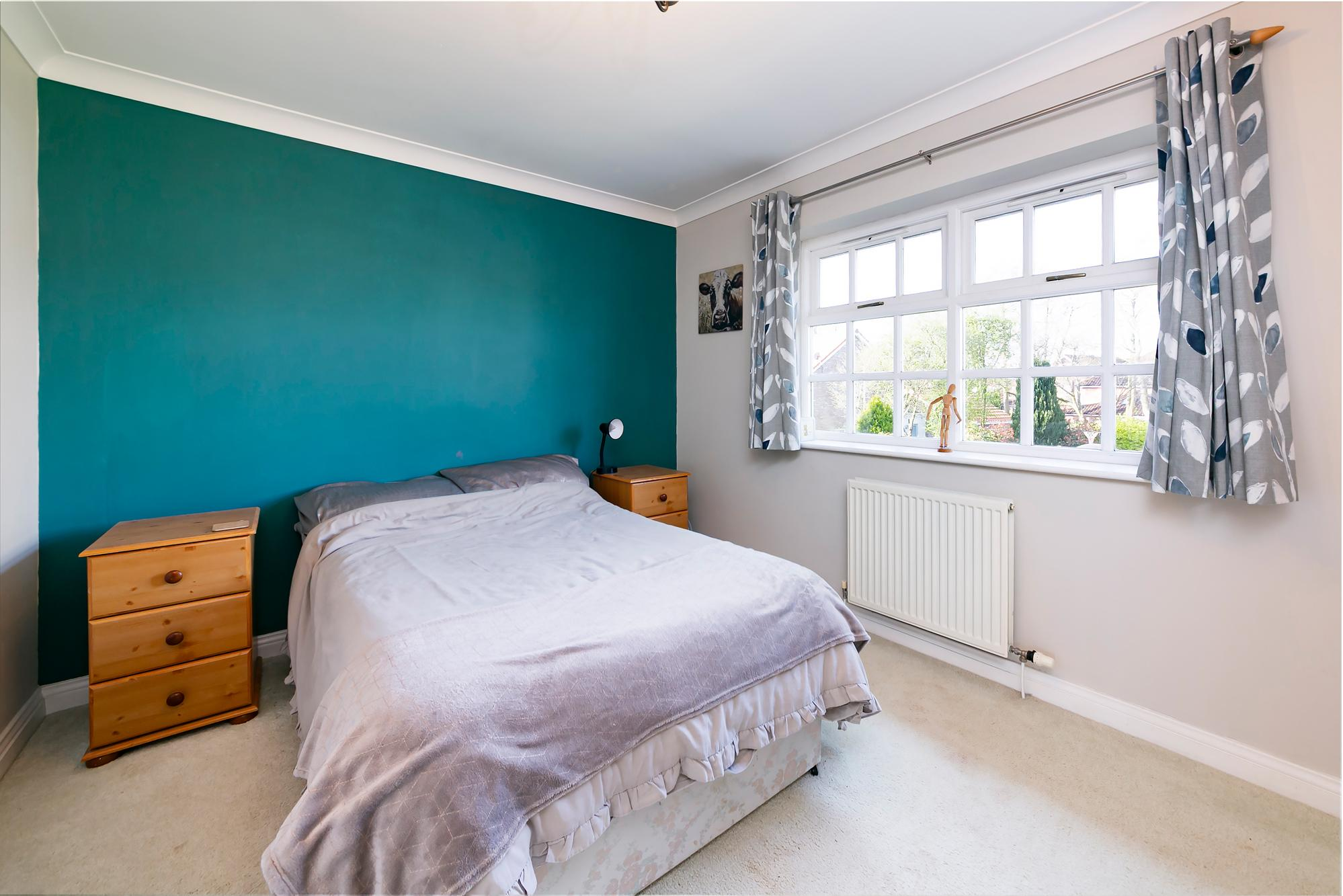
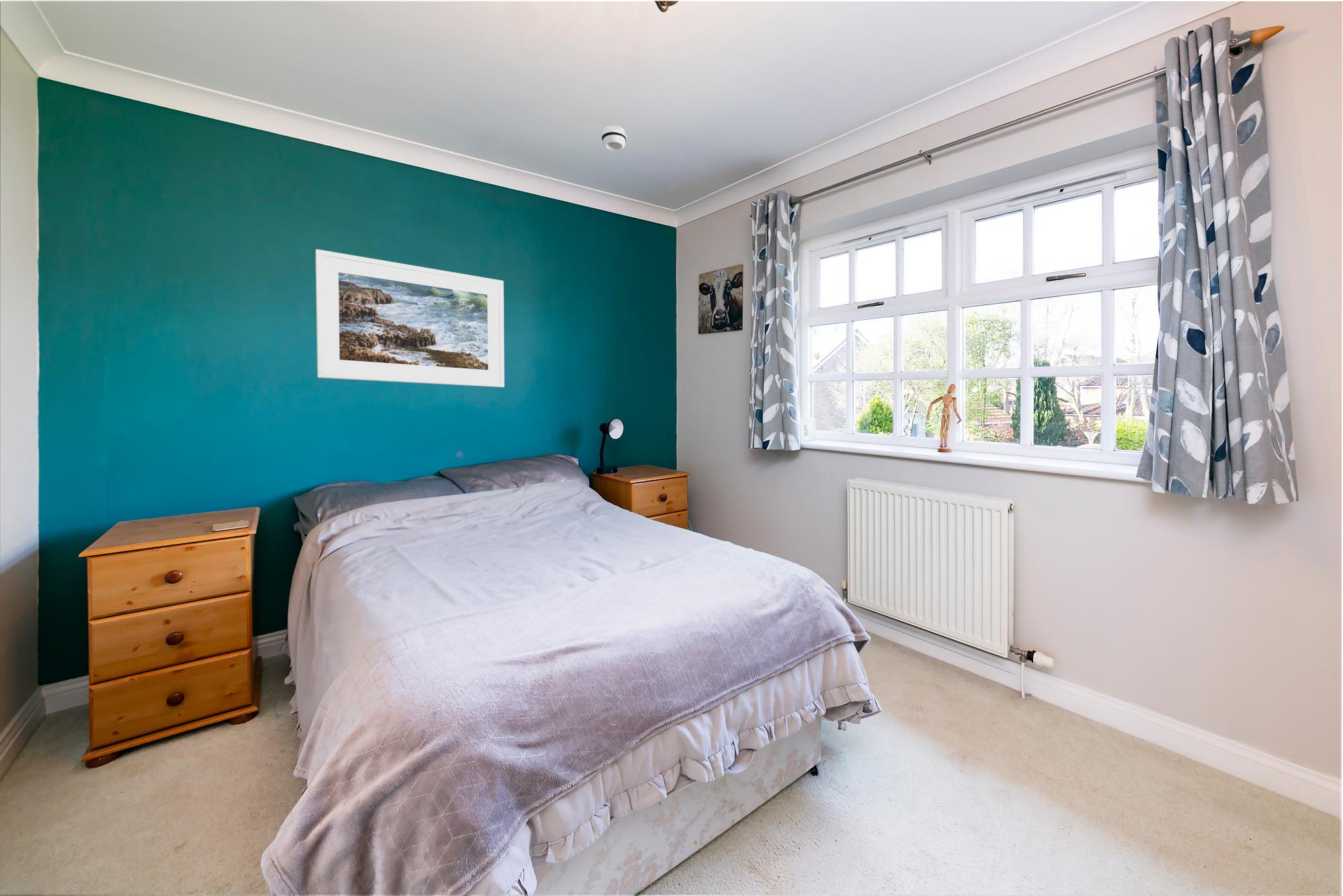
+ smoke detector [601,125,627,151]
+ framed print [315,249,505,388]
